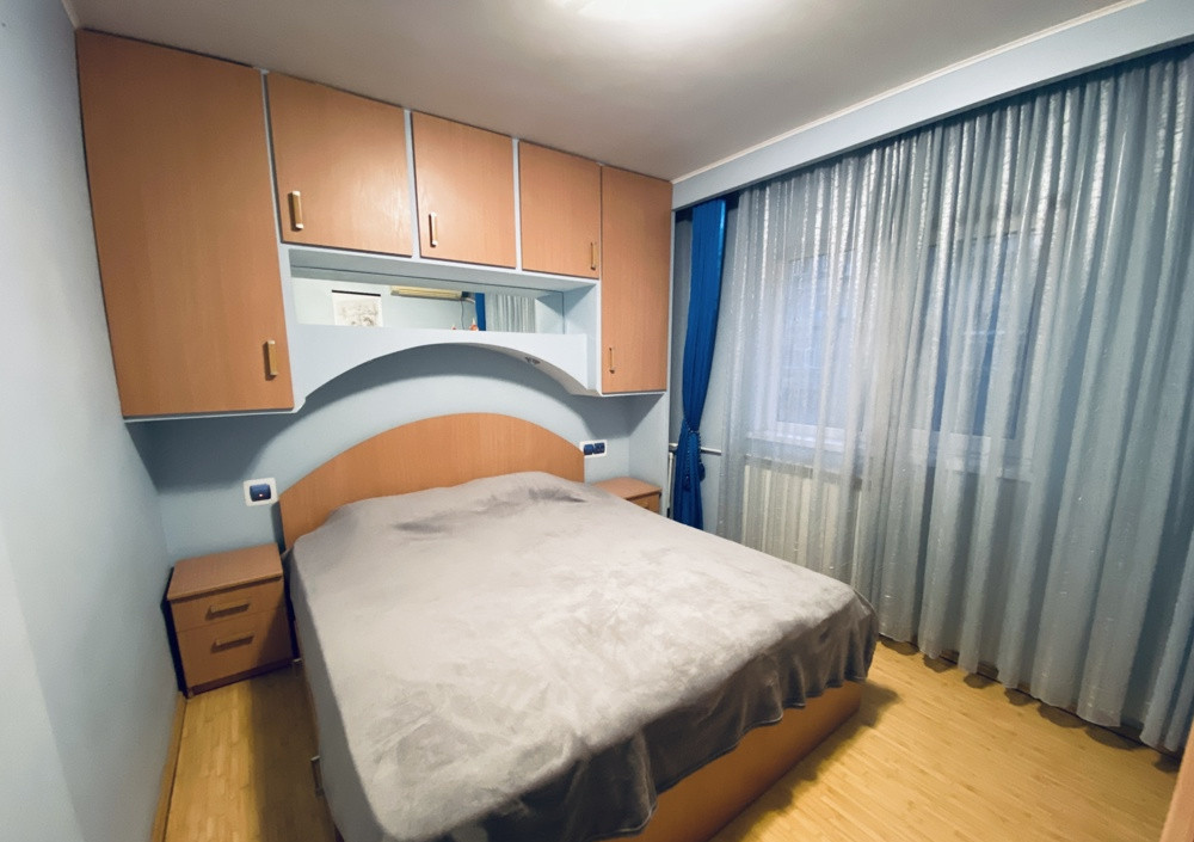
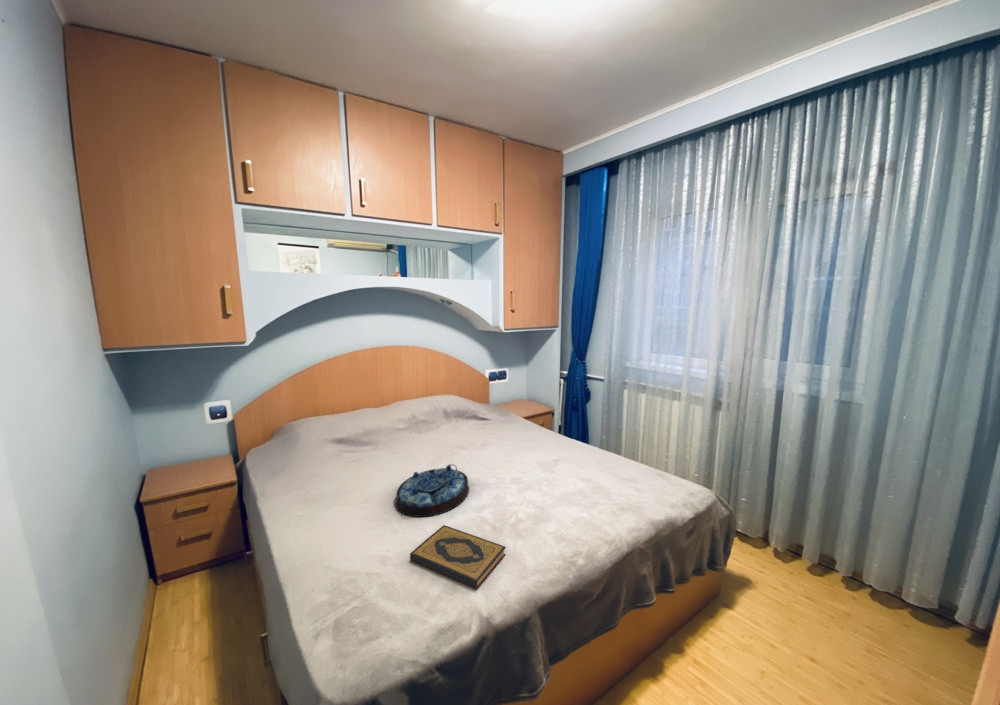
+ serving tray [394,463,470,518]
+ hardback book [409,524,507,591]
